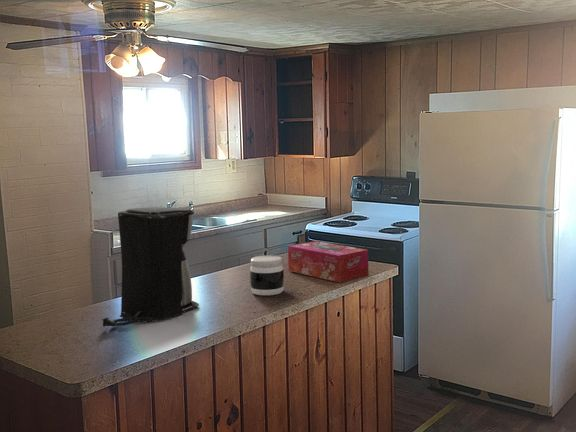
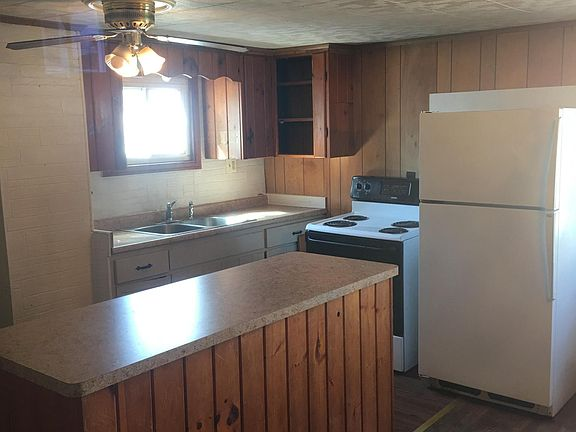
- coffee maker [100,206,200,328]
- jar [249,254,285,296]
- tissue box [287,240,369,284]
